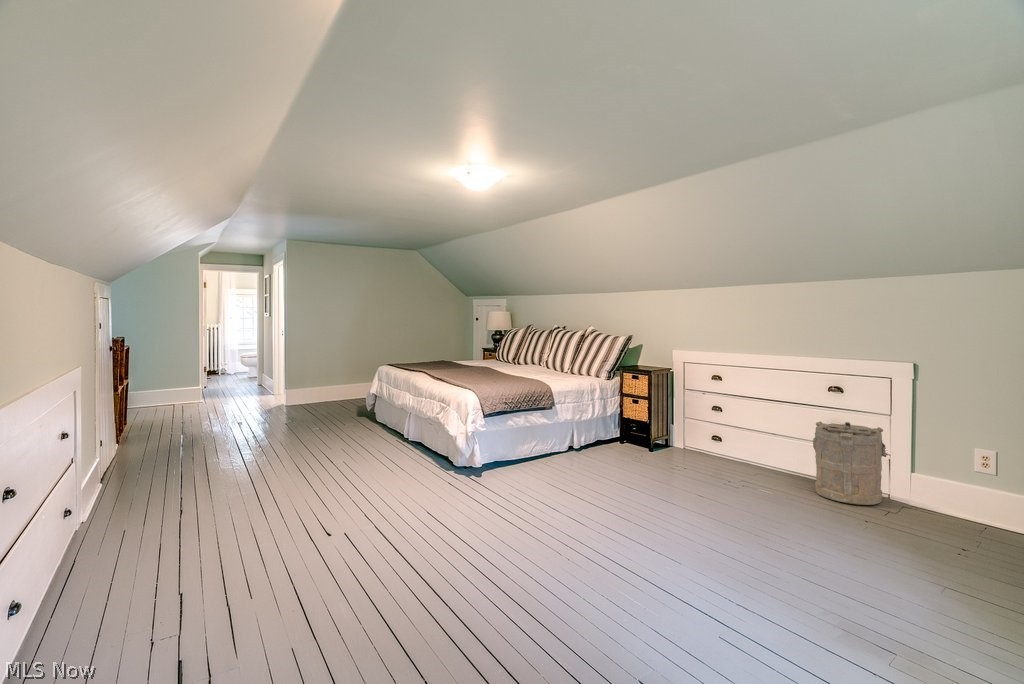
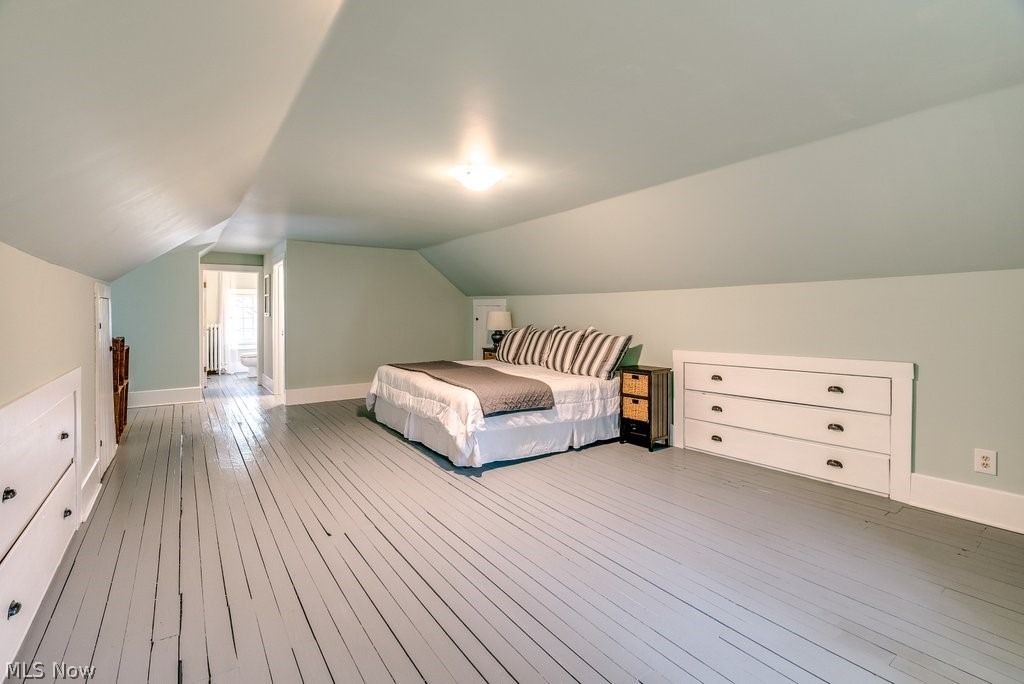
- laundry hamper [812,421,889,506]
